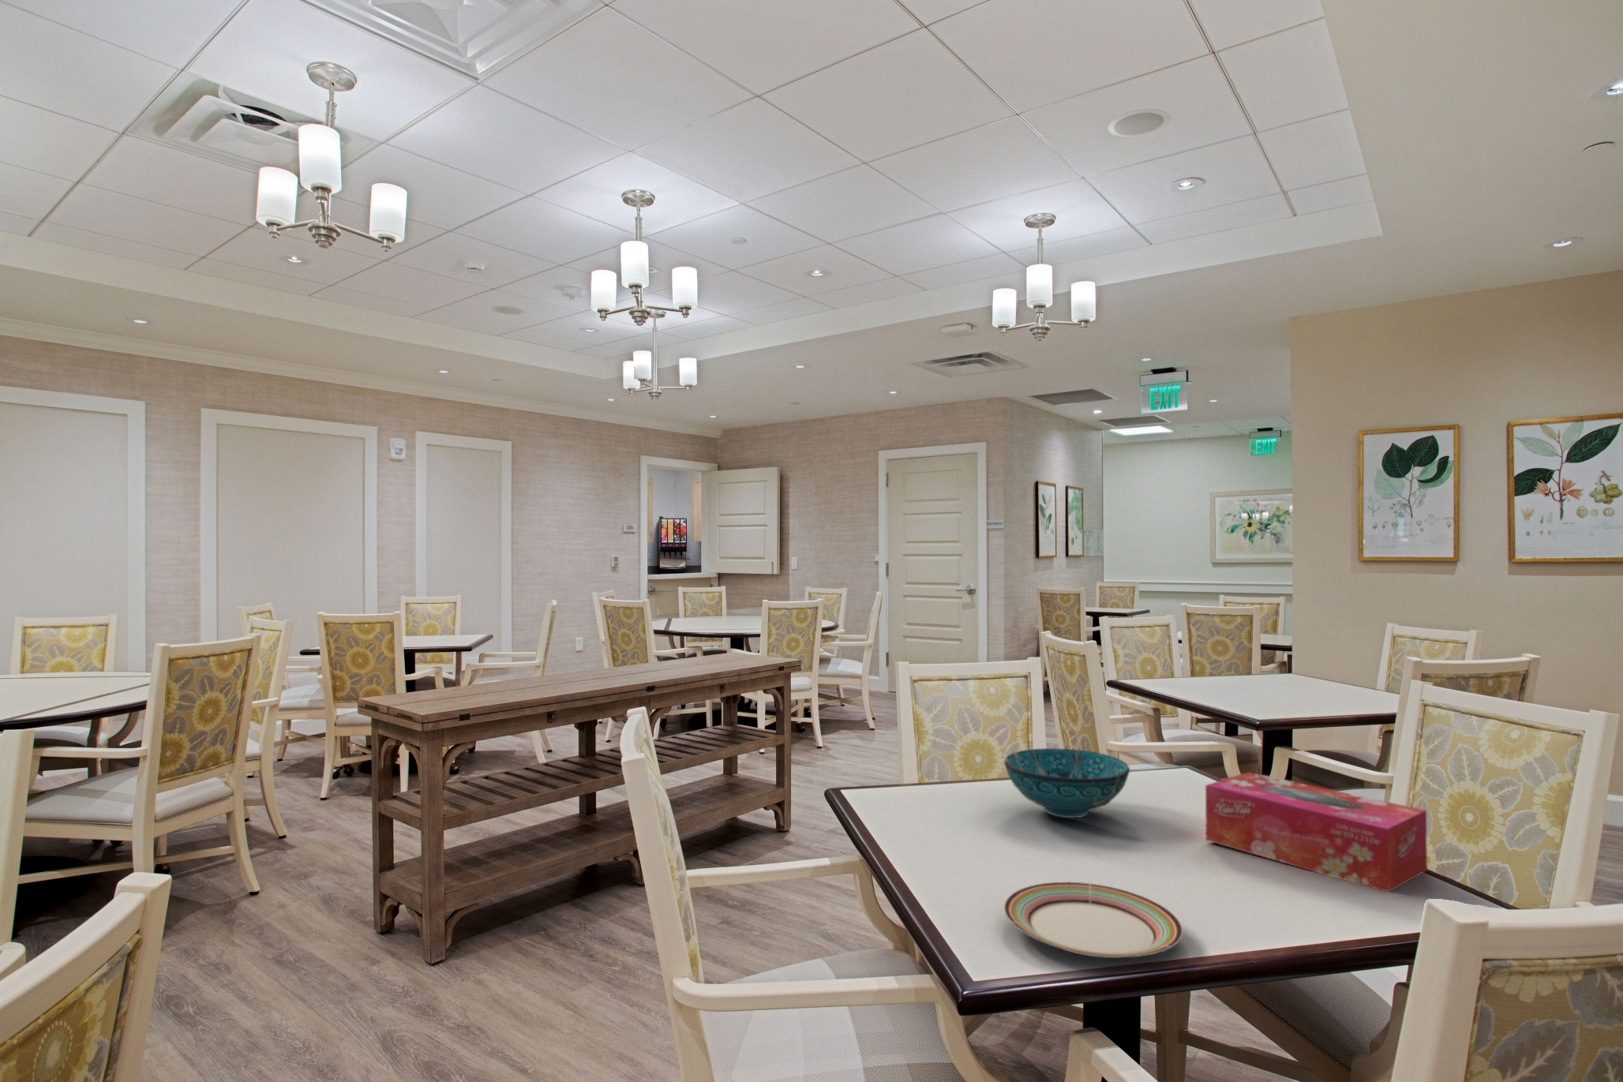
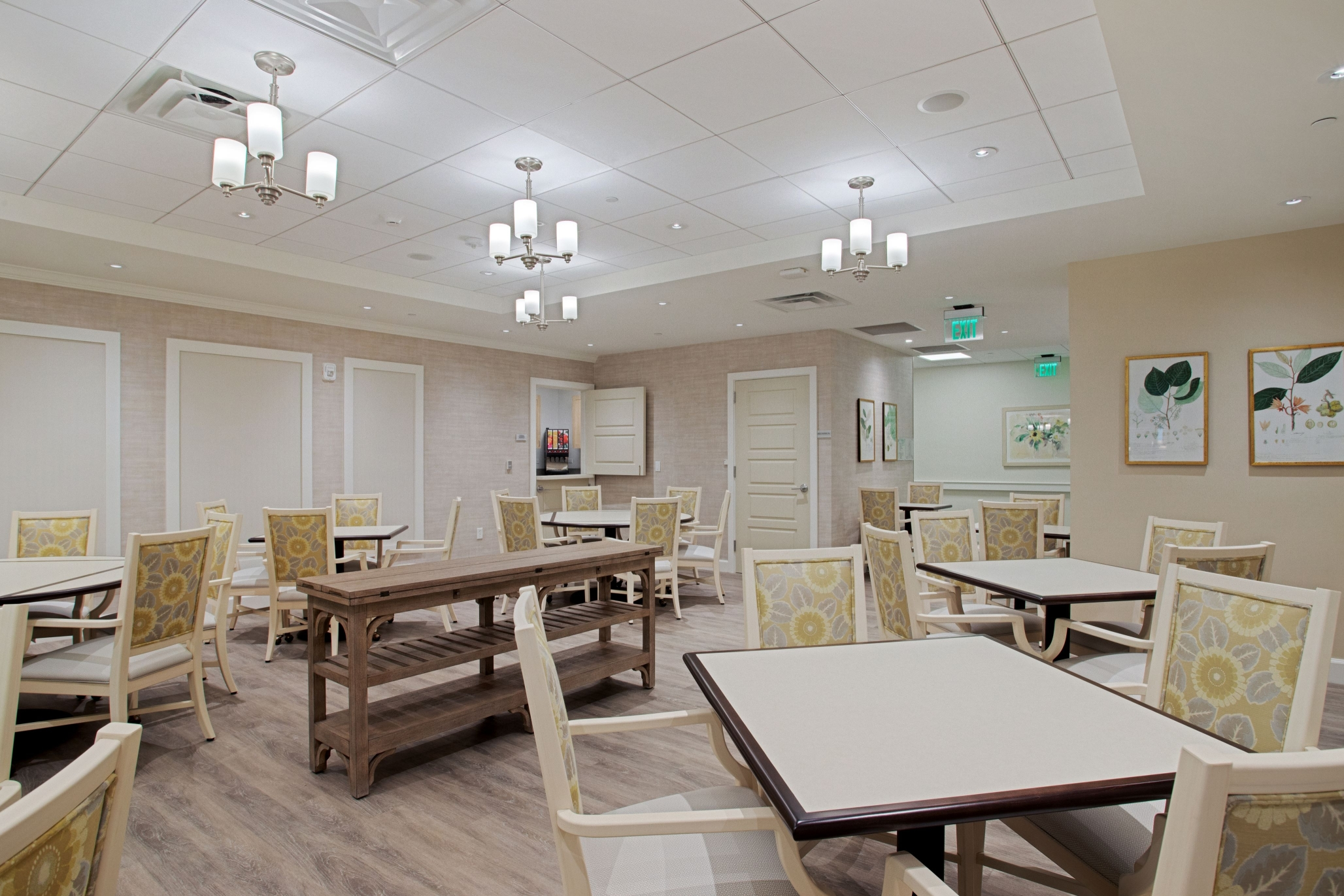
- tissue box [1205,772,1429,892]
- plate [1004,882,1183,959]
- decorative bowl [1004,747,1132,819]
